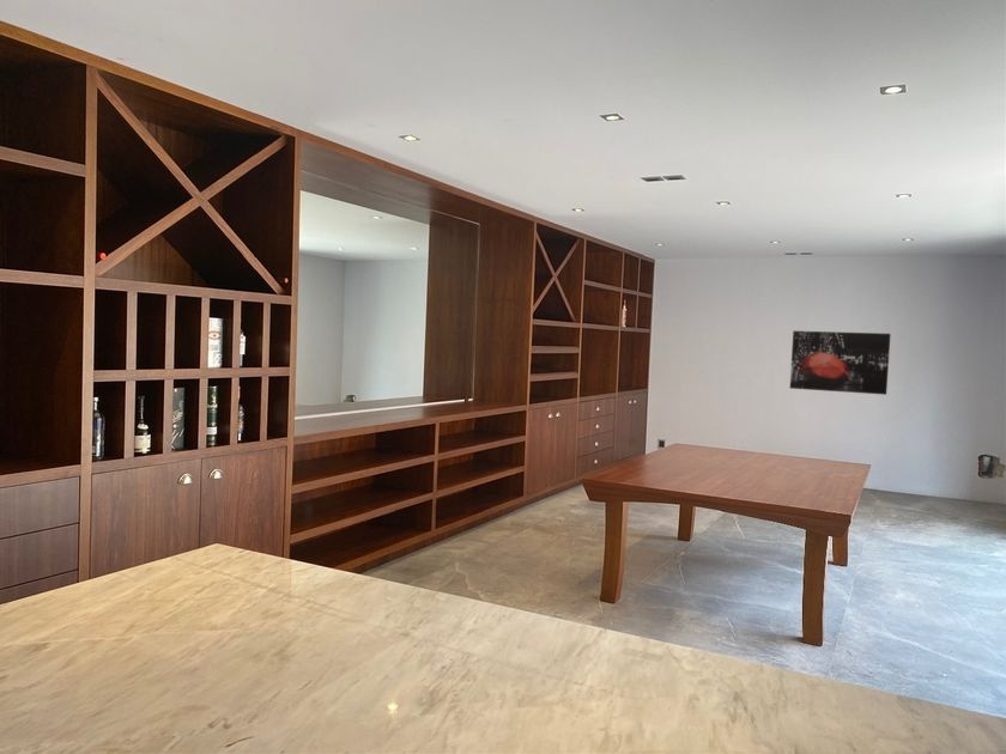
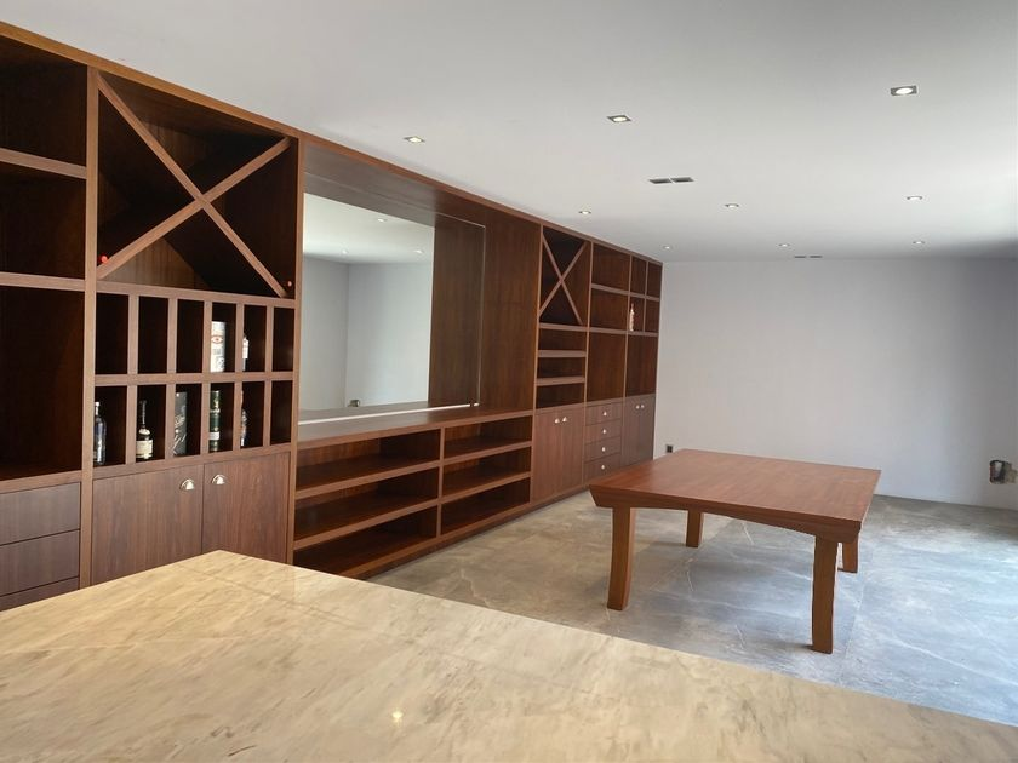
- wall art [789,330,892,396]
